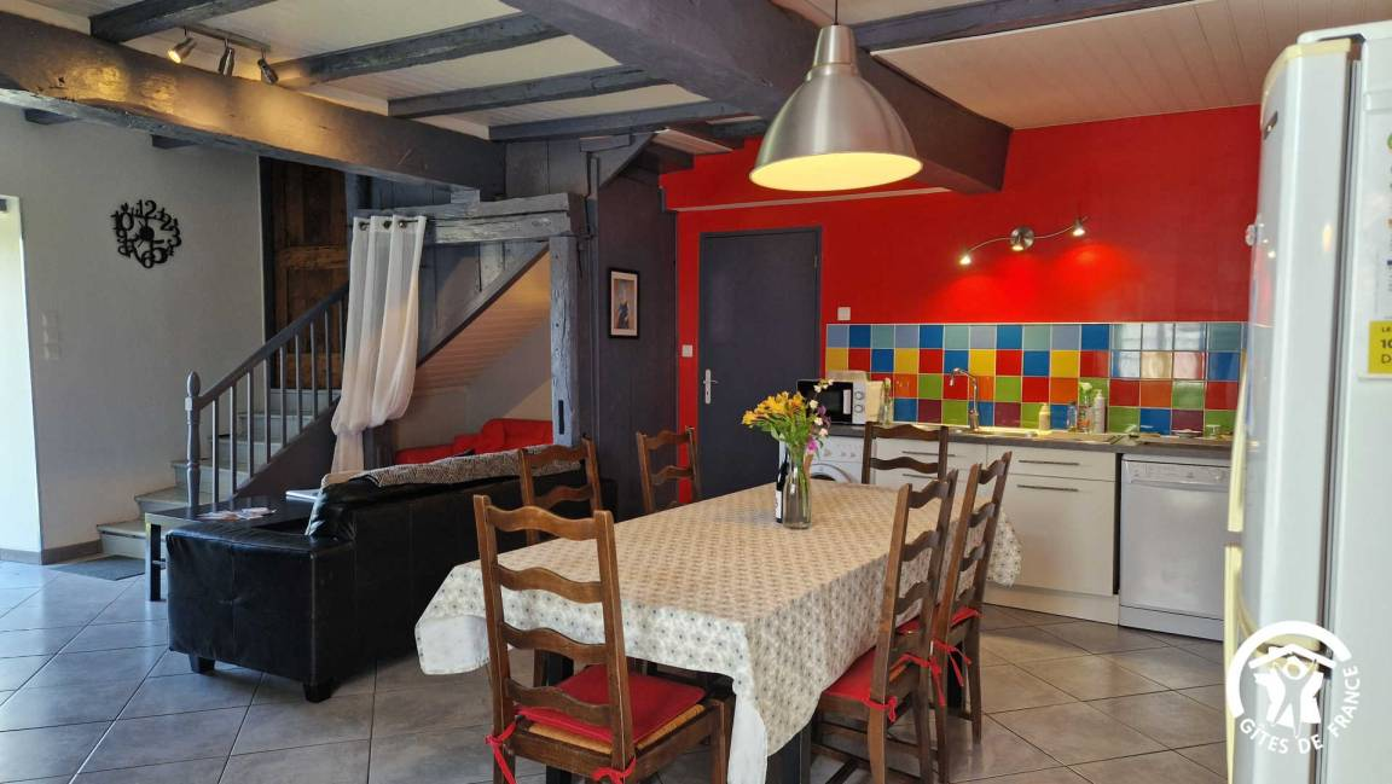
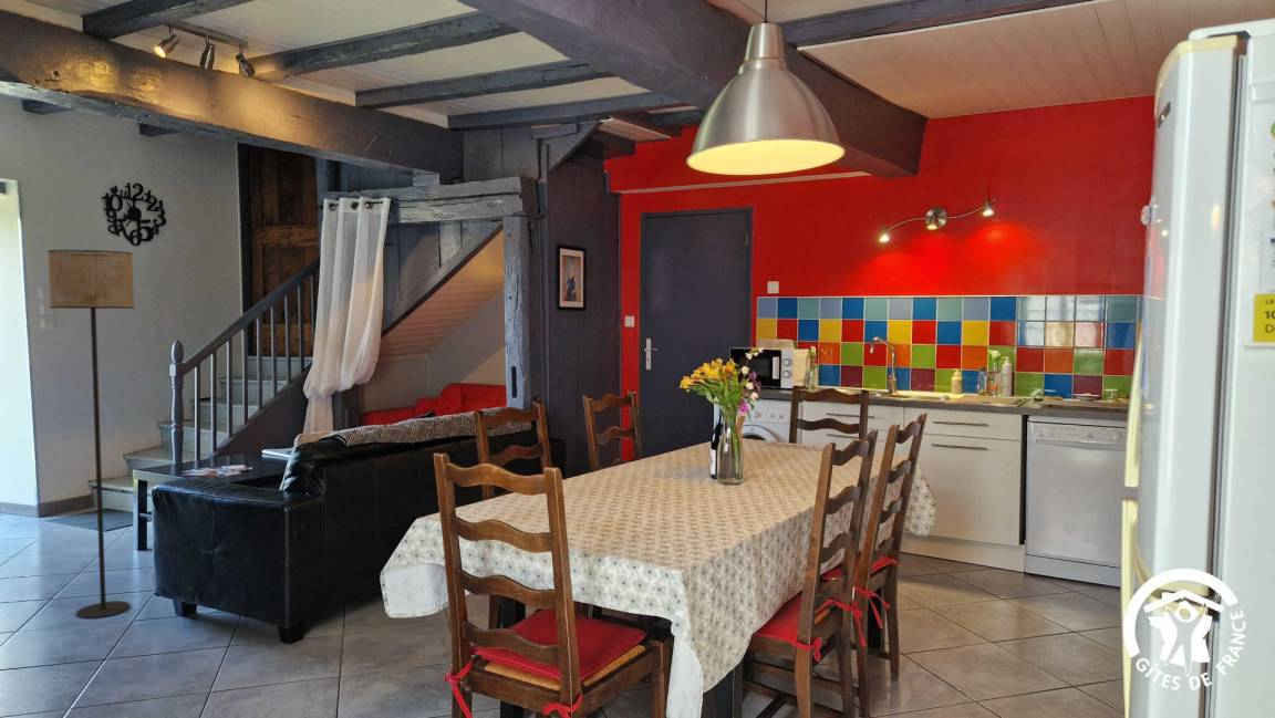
+ floor lamp [46,249,135,620]
